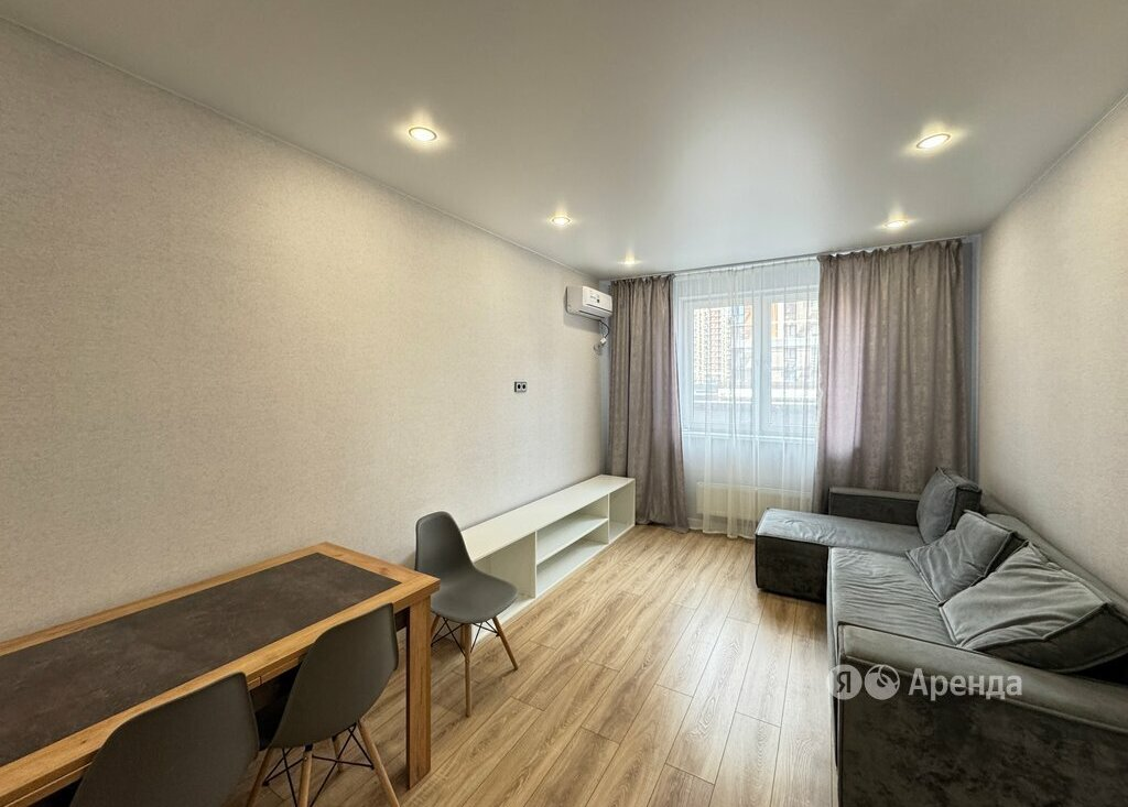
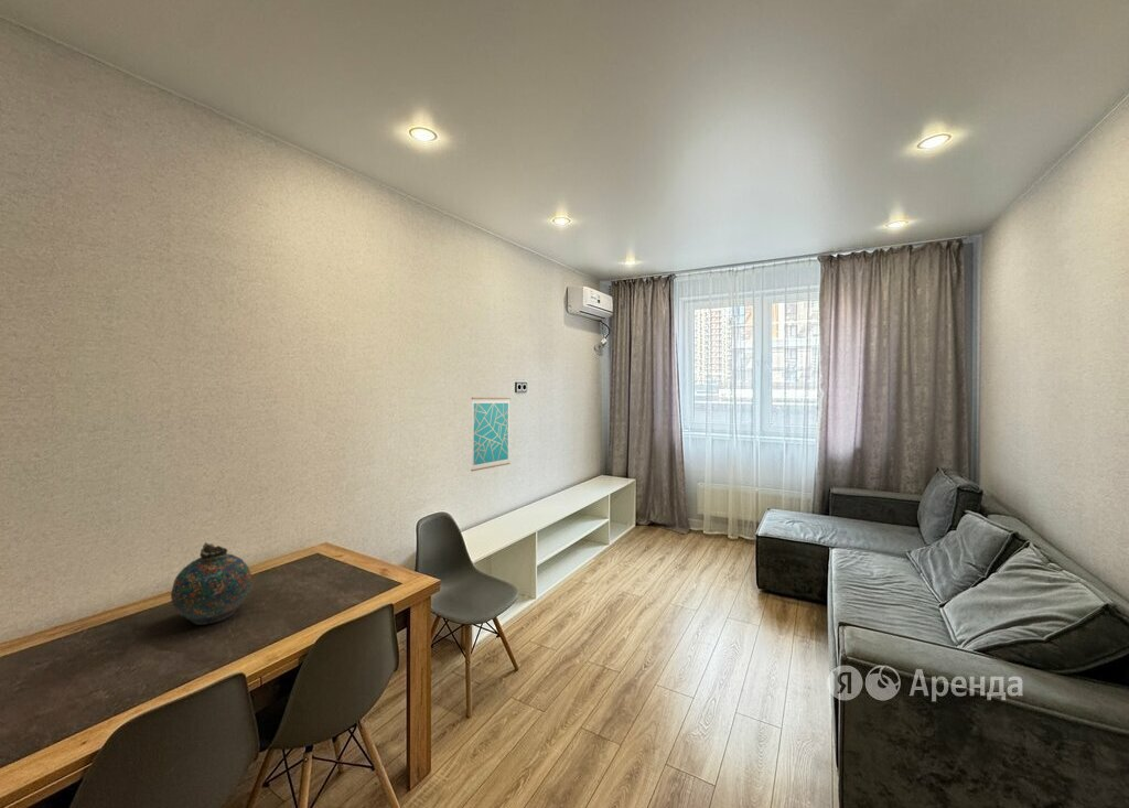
+ snuff bottle [170,541,252,626]
+ wall art [470,397,512,472]
